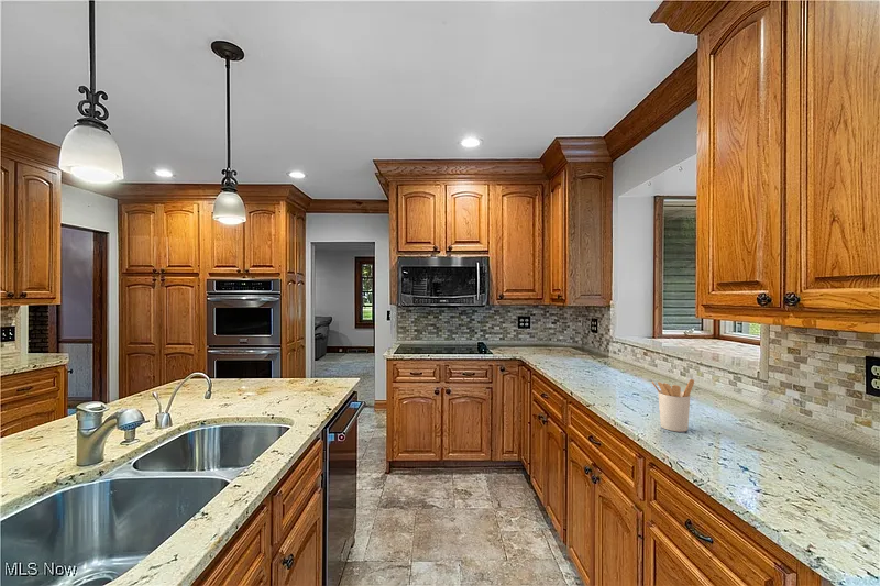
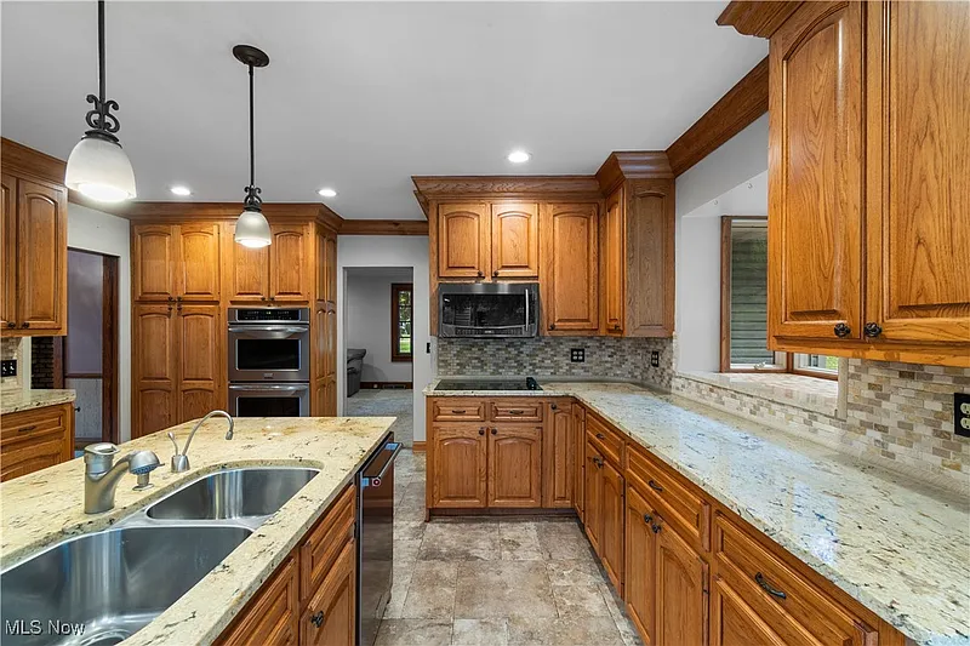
- utensil holder [651,378,695,433]
